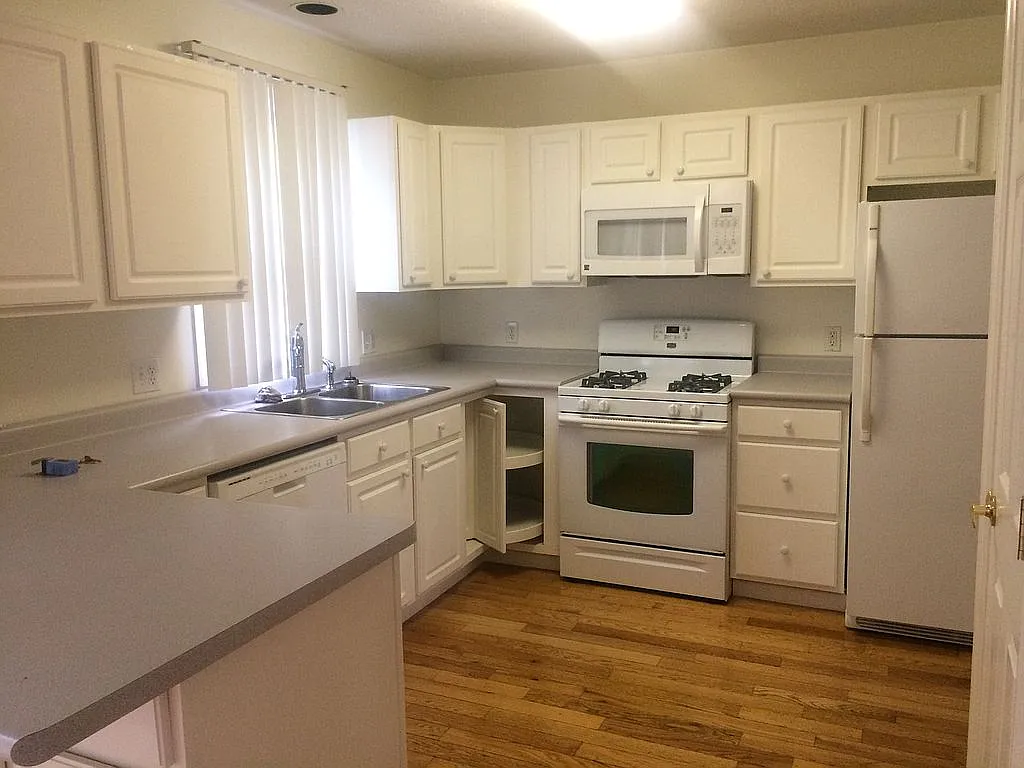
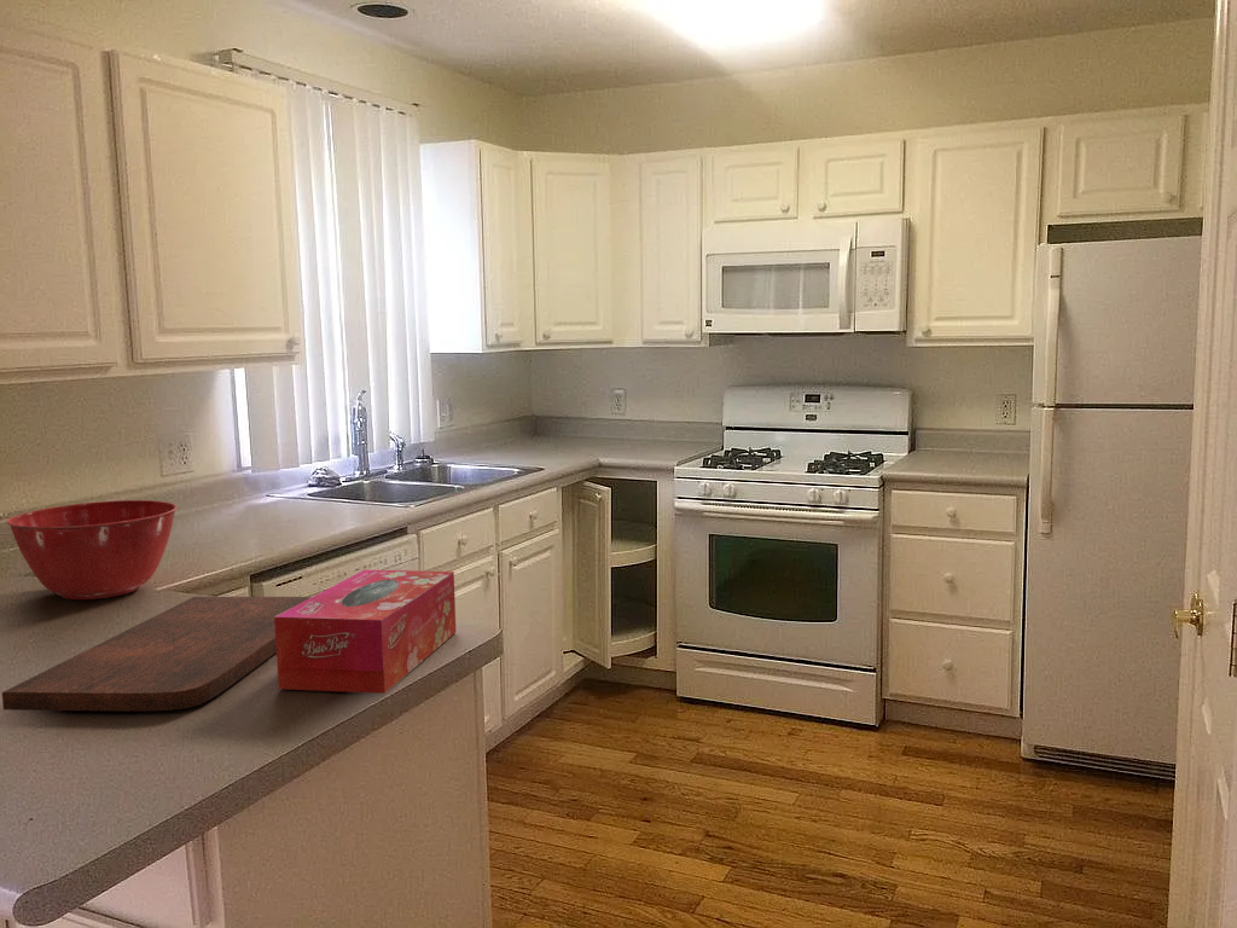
+ mixing bowl [6,499,178,601]
+ tissue box [274,569,457,695]
+ cutting board [1,596,312,712]
